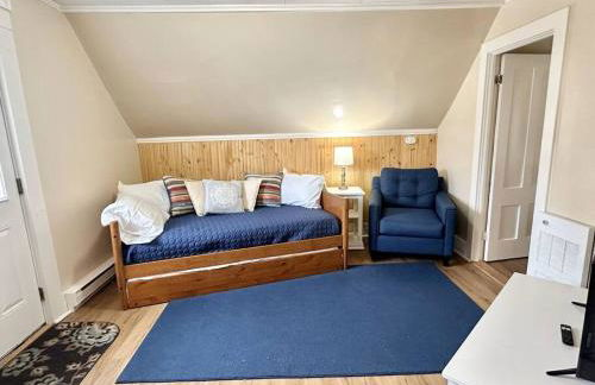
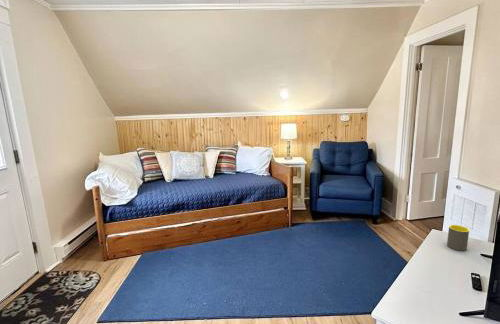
+ mug [446,224,470,252]
